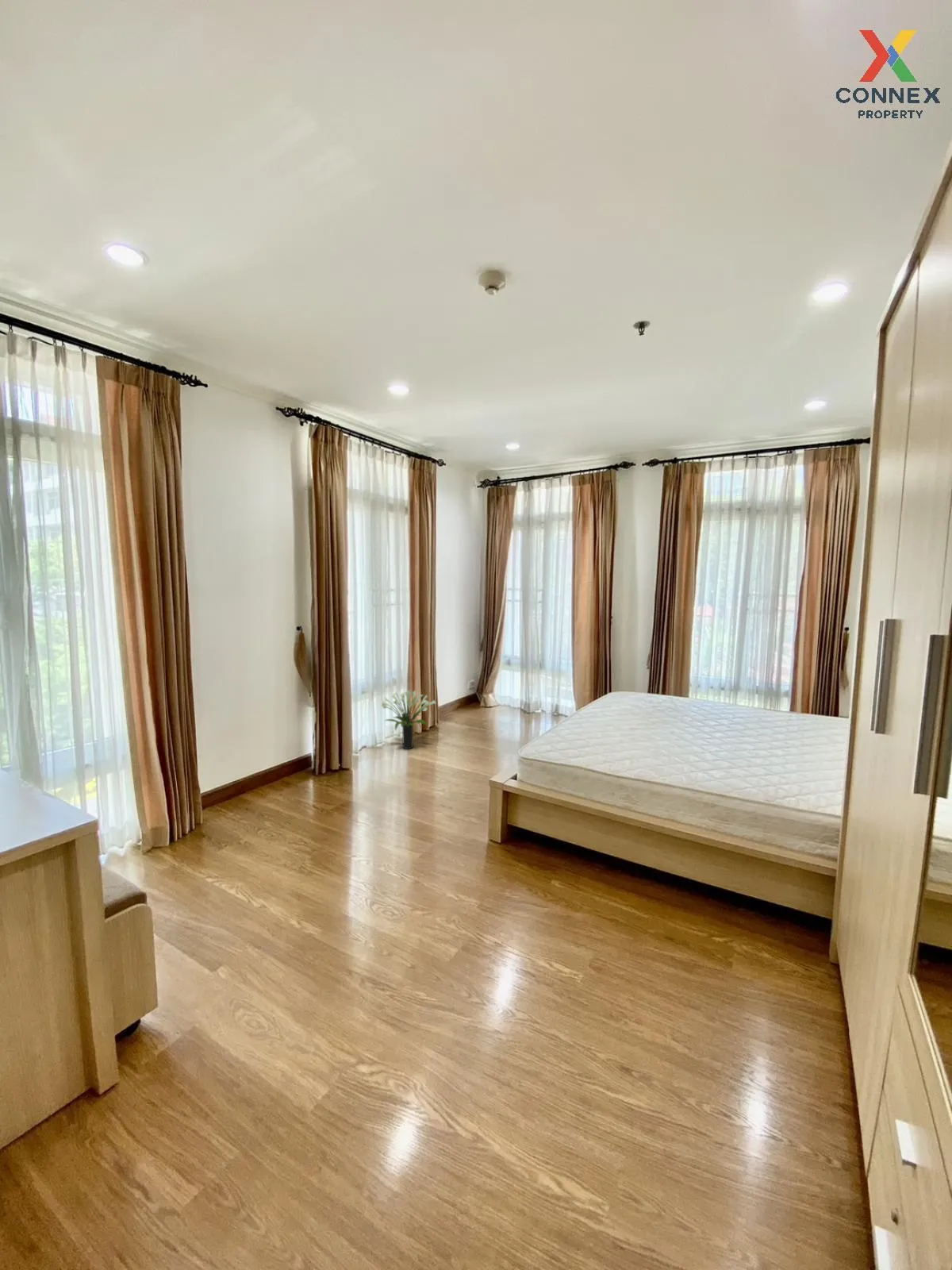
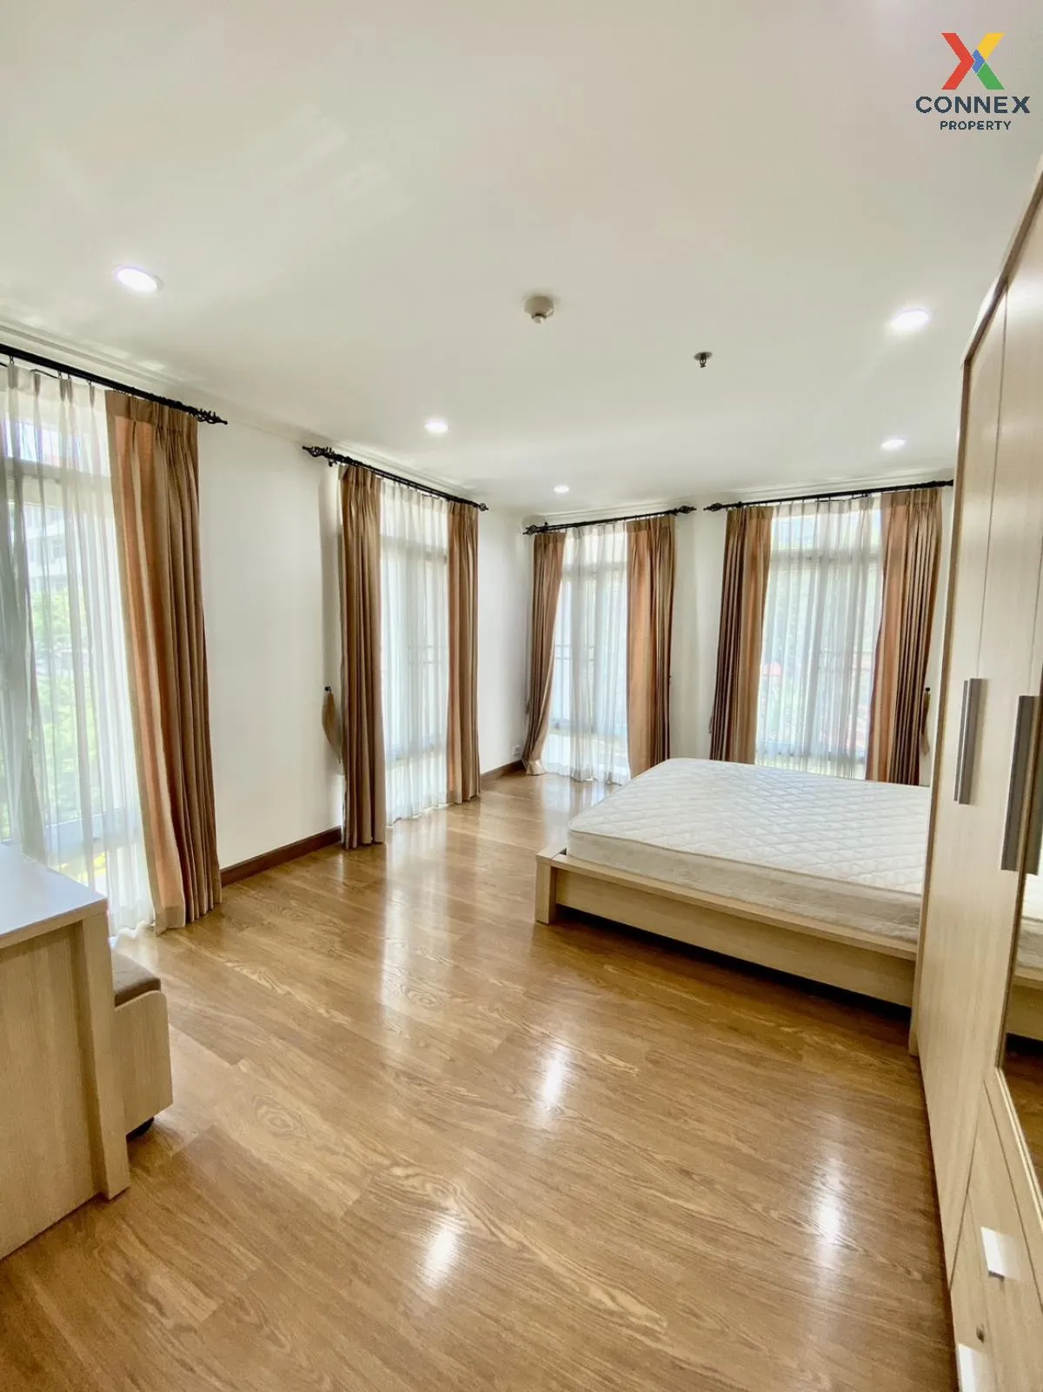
- potted plant [381,689,437,750]
